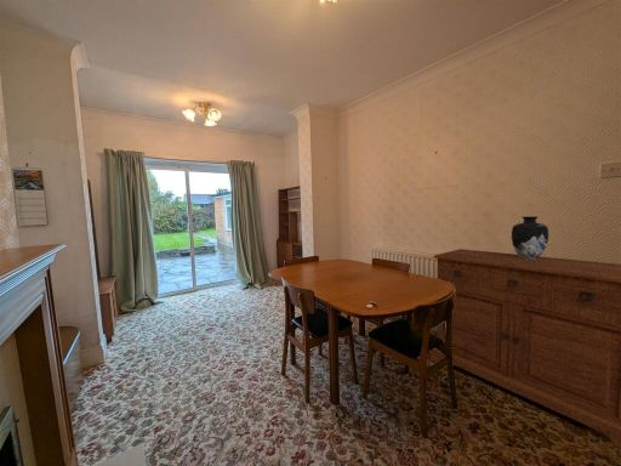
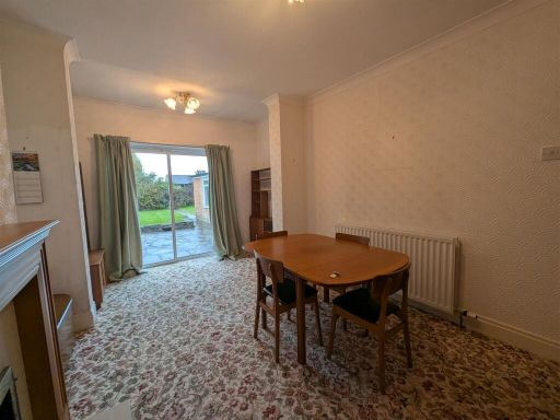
- sideboard [429,248,621,449]
- vase [511,215,549,260]
